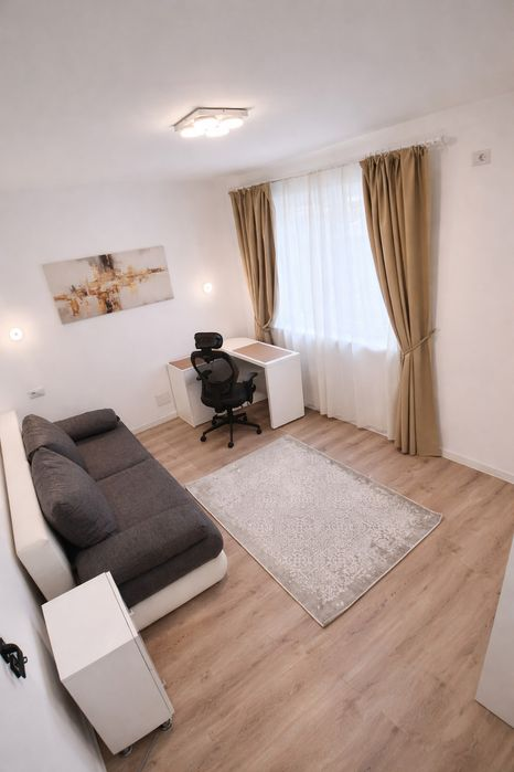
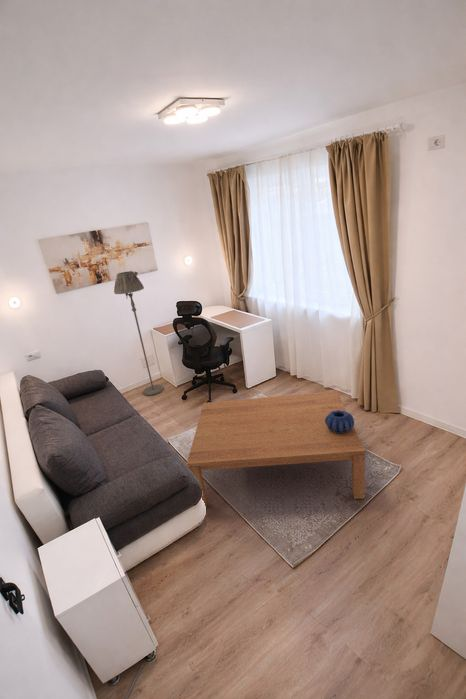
+ decorative bowl [325,410,355,433]
+ coffee table [186,390,366,507]
+ floor lamp [113,270,164,396]
